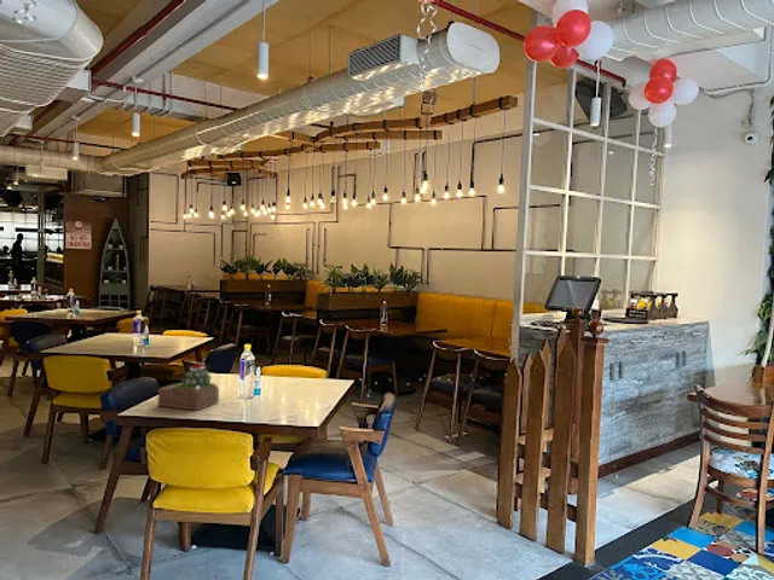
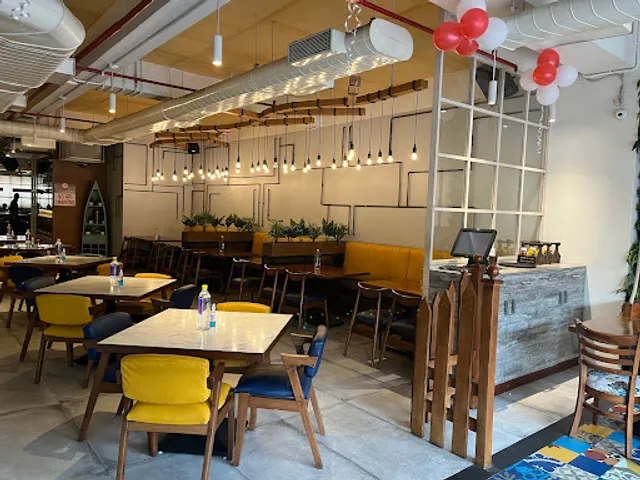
- succulent plant [156,362,220,412]
